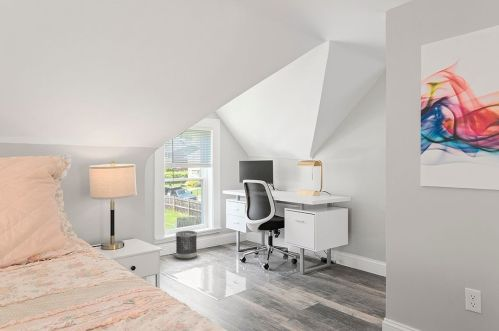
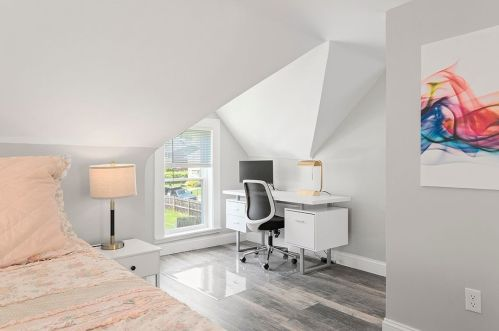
- wastebasket [175,230,198,260]
